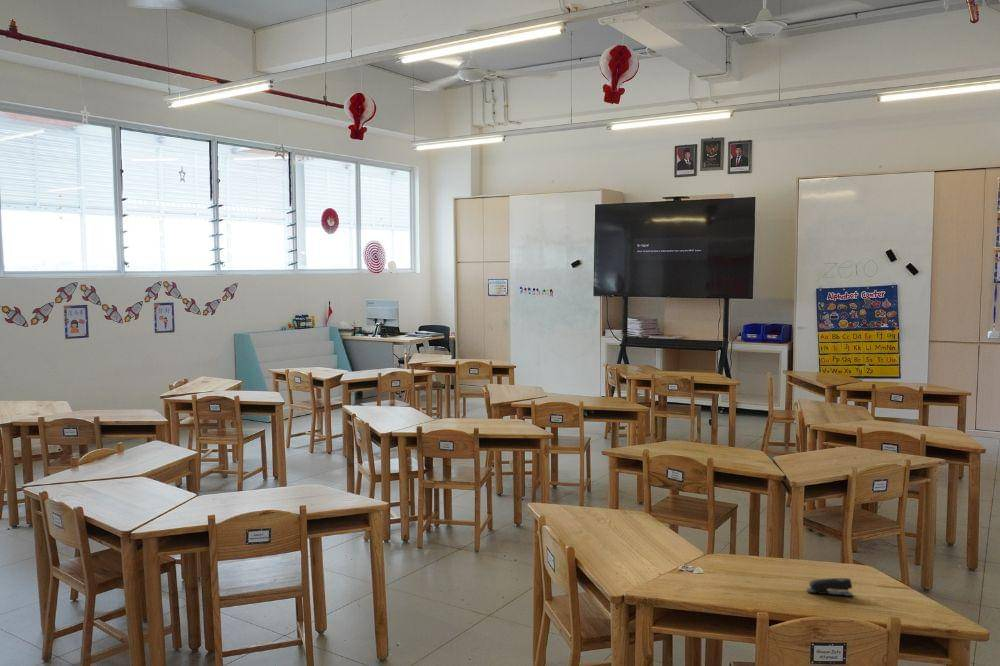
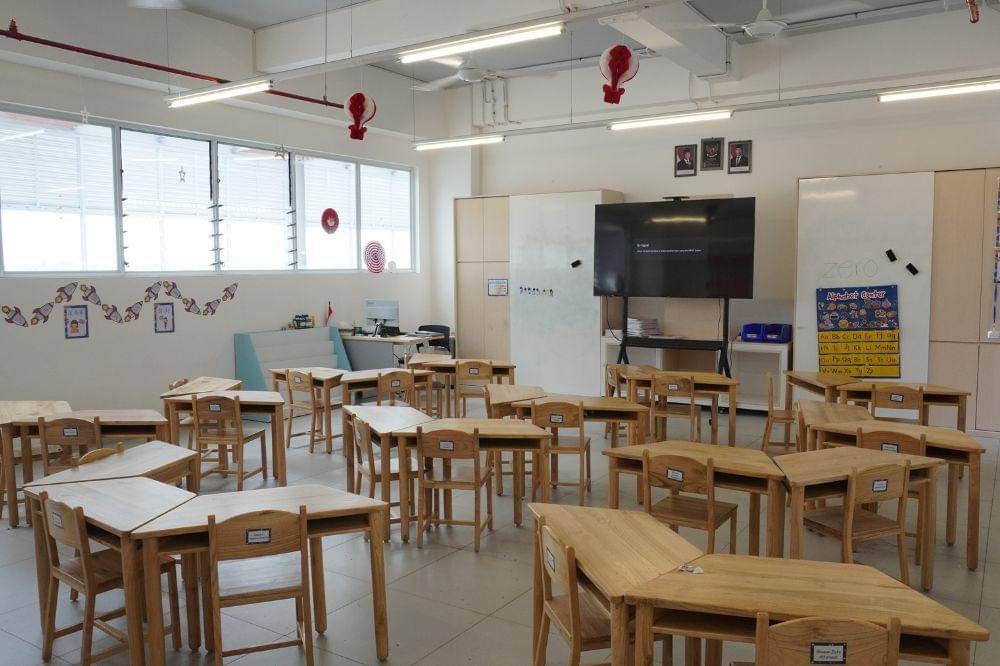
- stapler [806,577,854,597]
